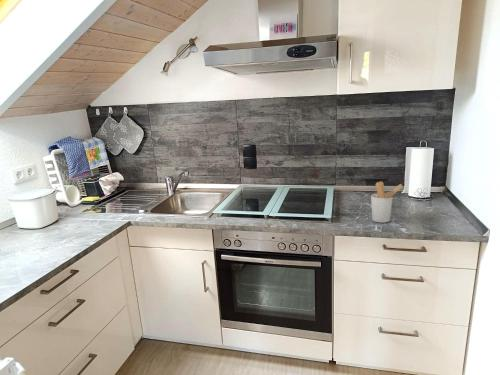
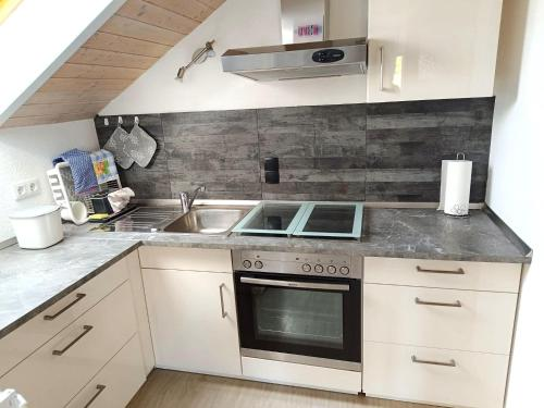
- utensil holder [370,181,404,224]
